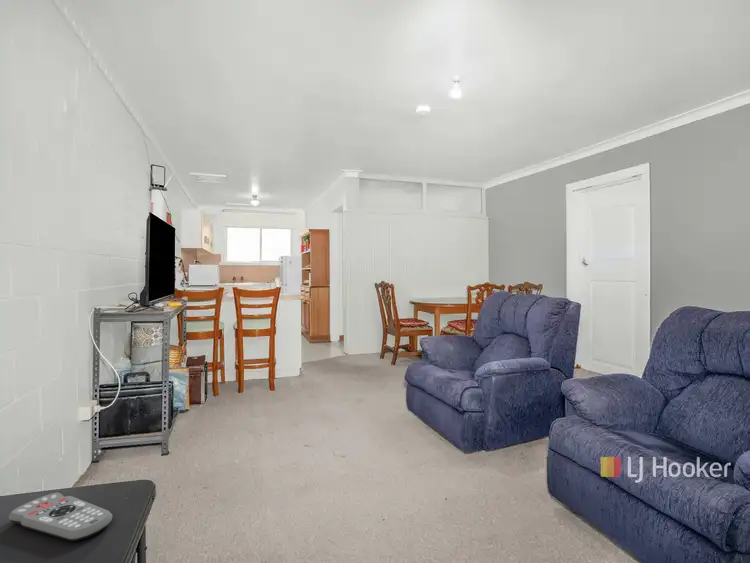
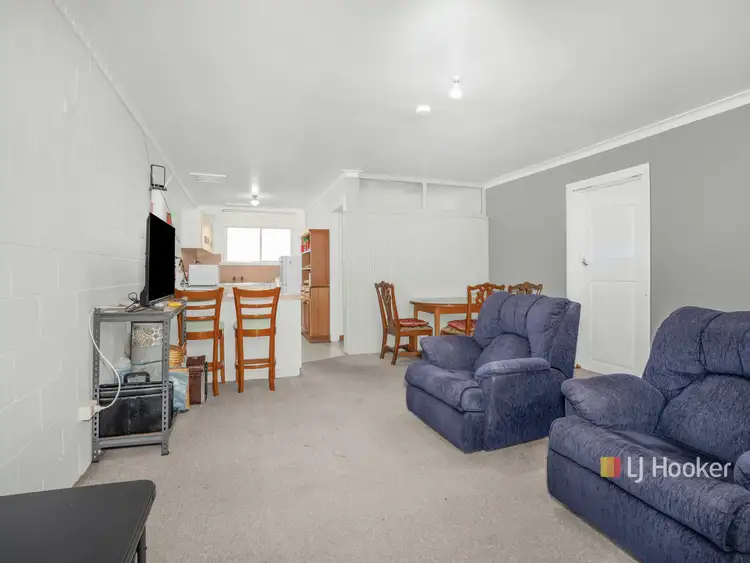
- remote control [8,491,113,542]
